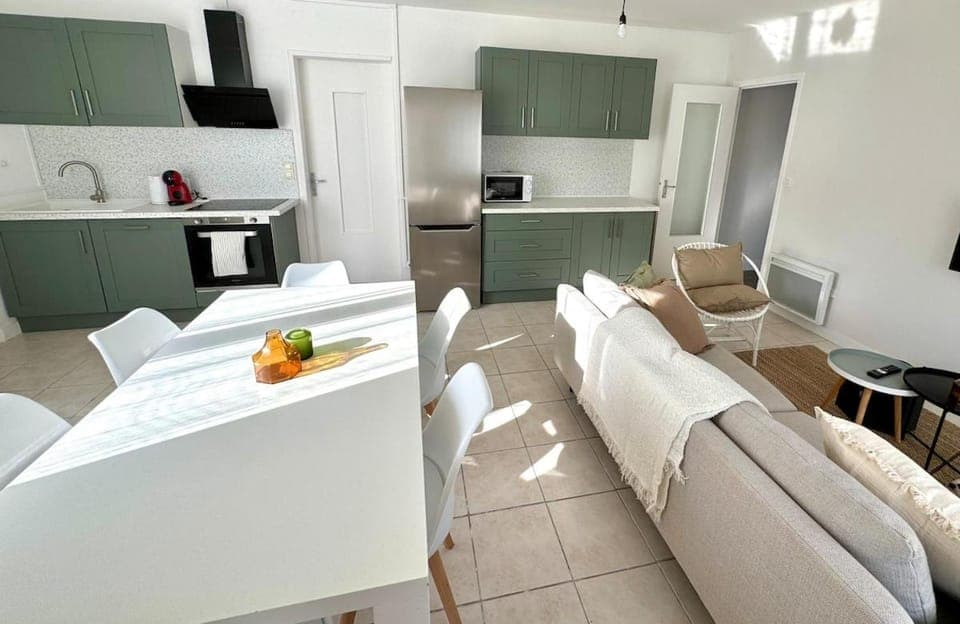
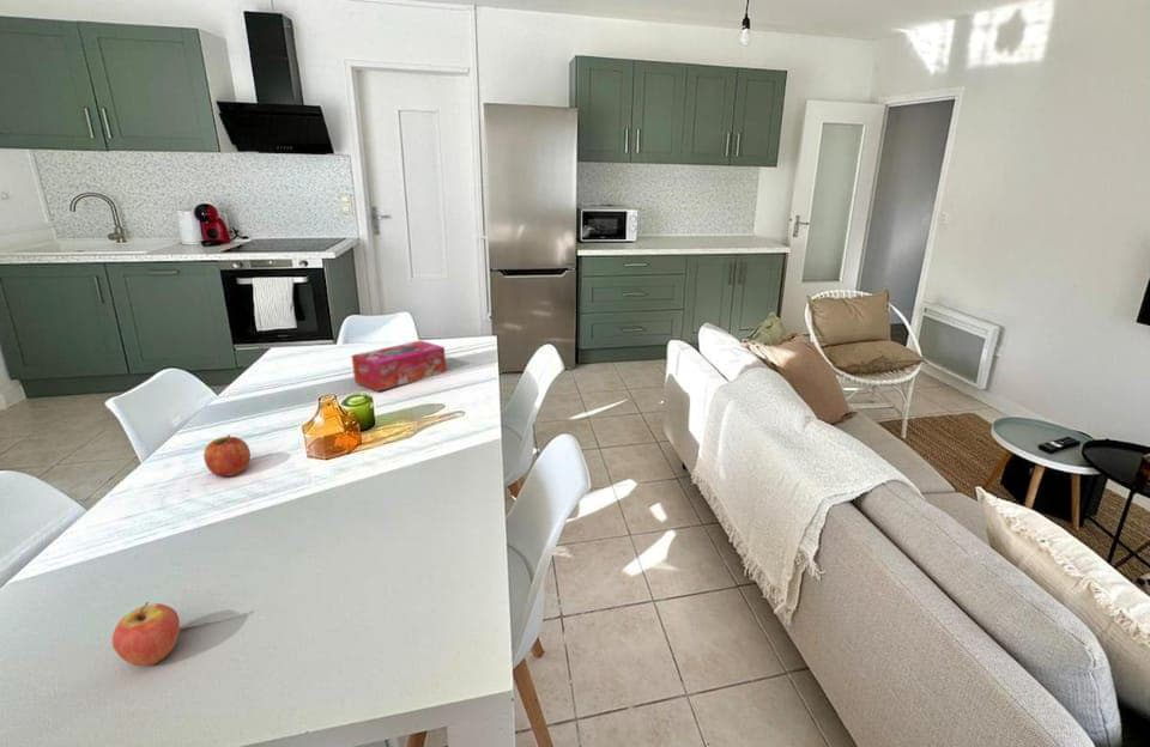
+ tissue box [351,339,447,393]
+ fruit [202,433,252,478]
+ fruit [111,601,181,667]
